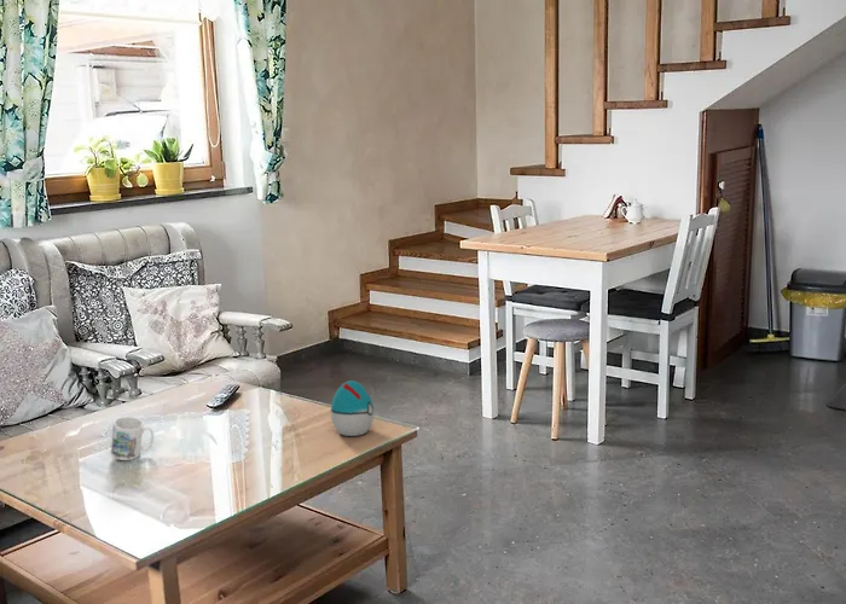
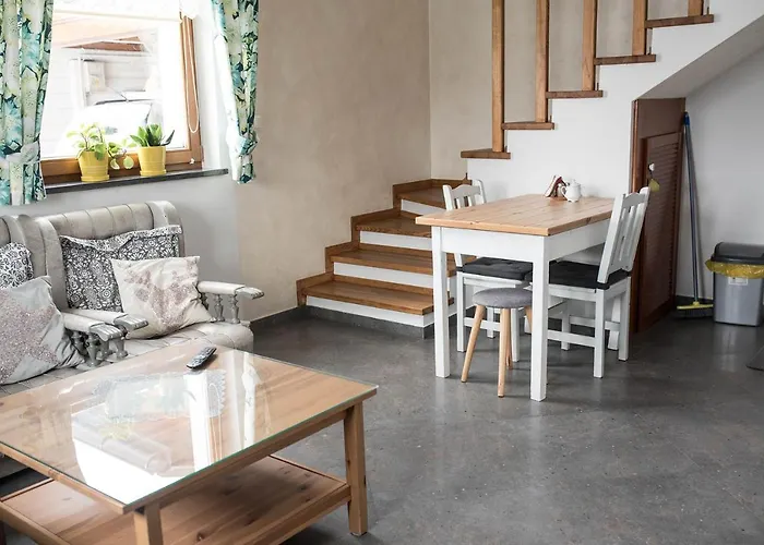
- decorative egg [330,379,375,437]
- mug [110,416,155,461]
